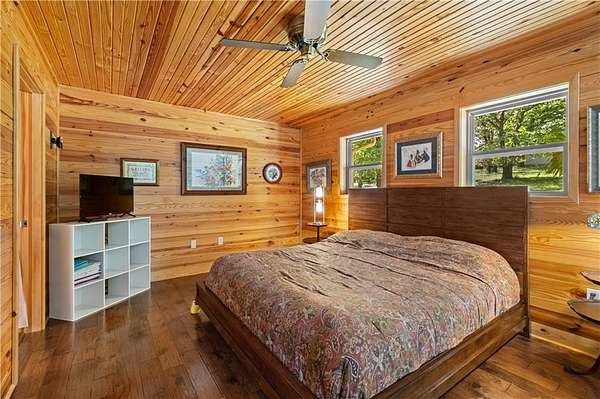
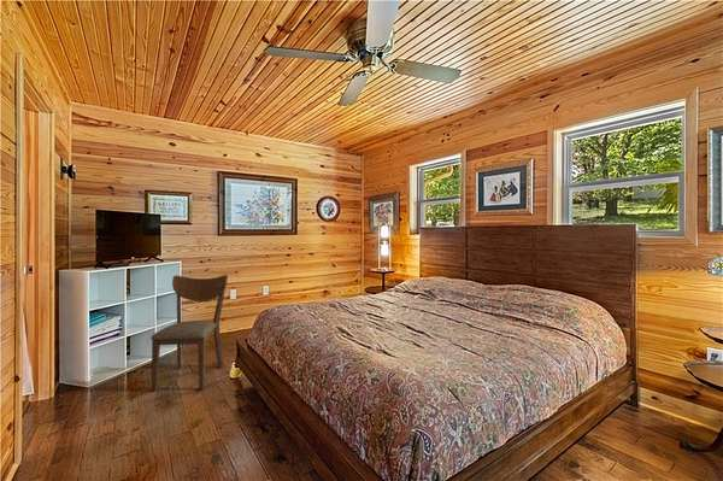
+ chair [149,274,229,392]
